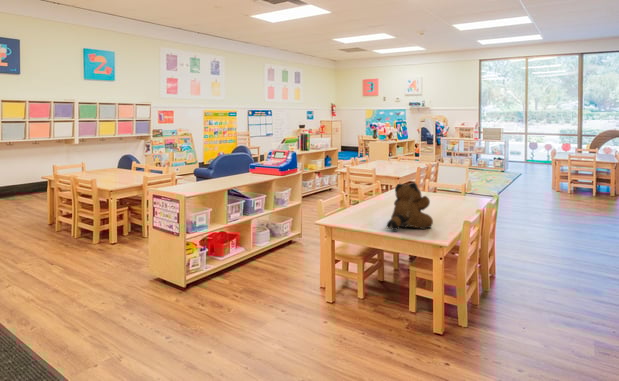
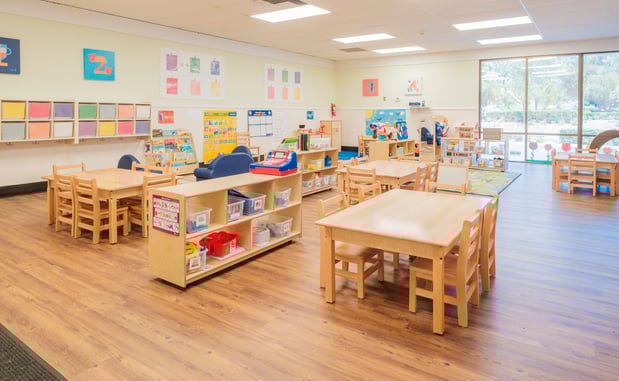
- teddy bear [385,181,434,231]
